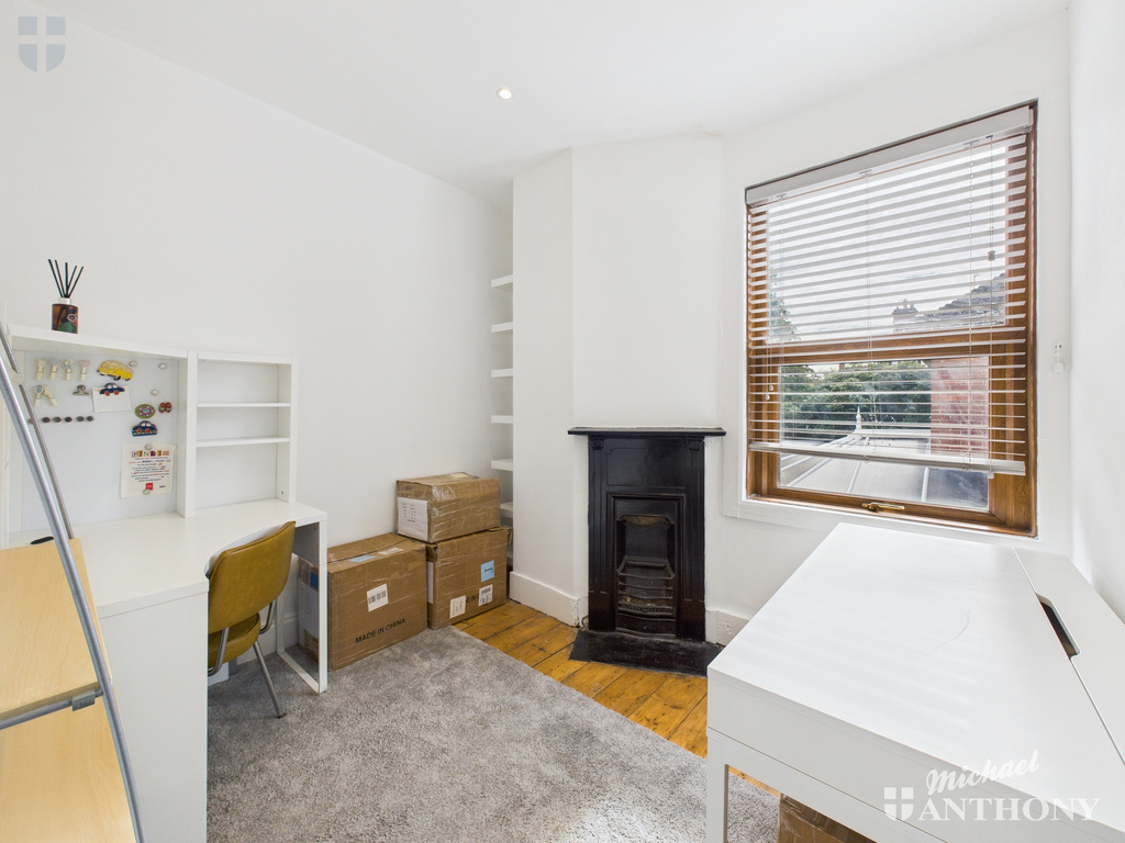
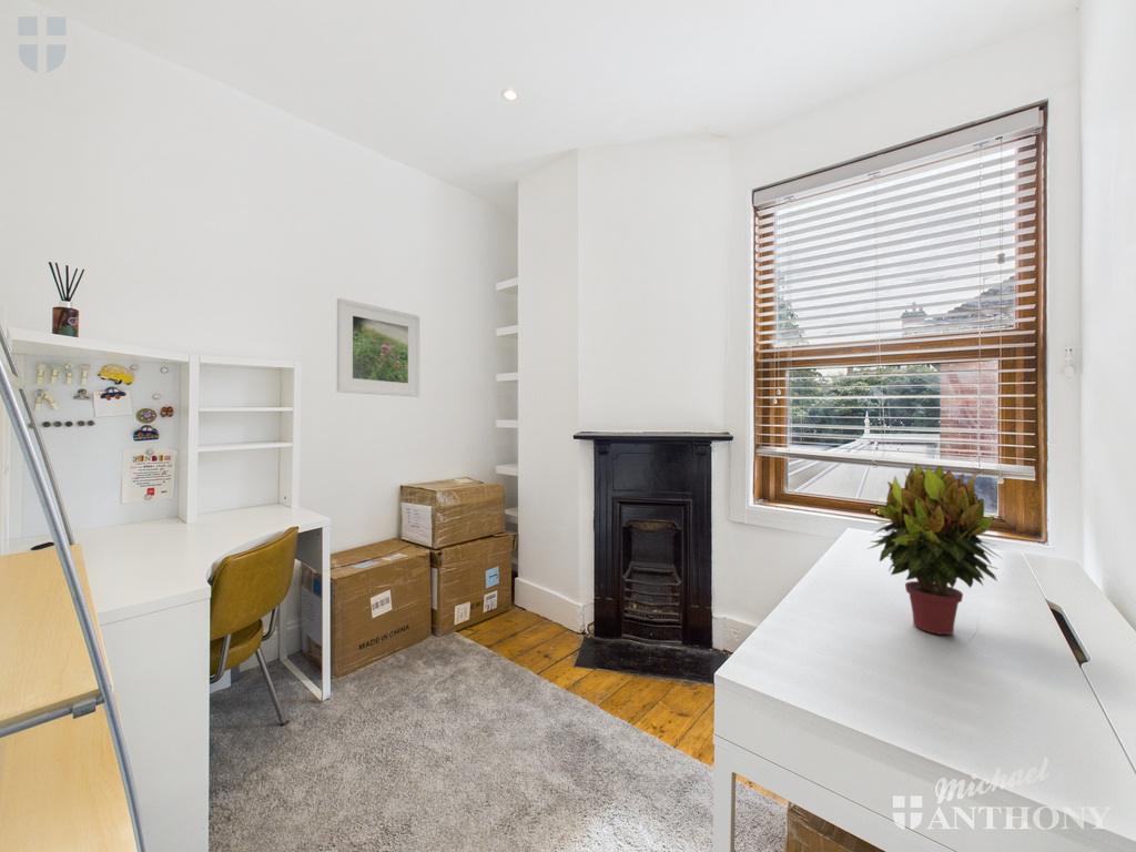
+ potted plant [866,463,1002,636]
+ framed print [336,297,420,398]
